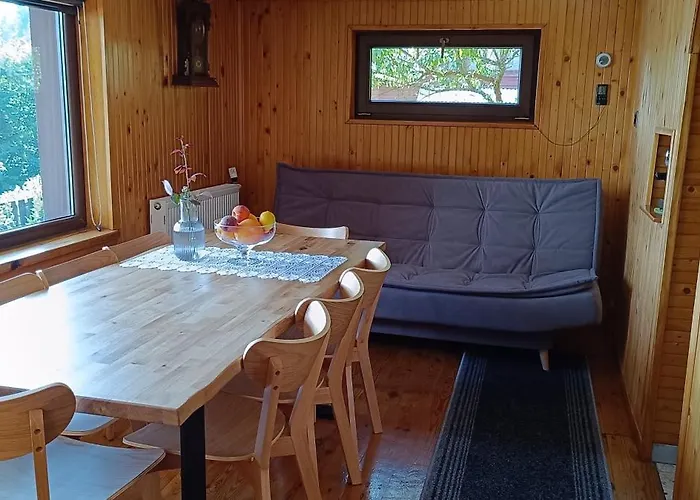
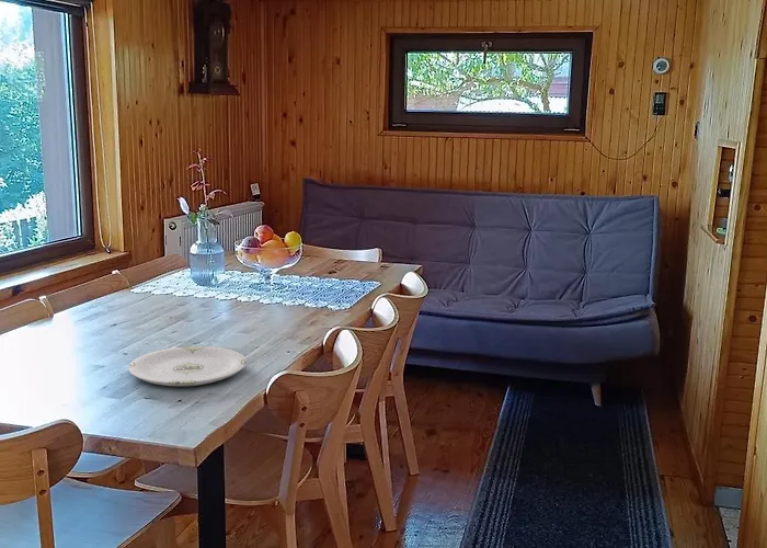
+ plate [127,345,248,388]
